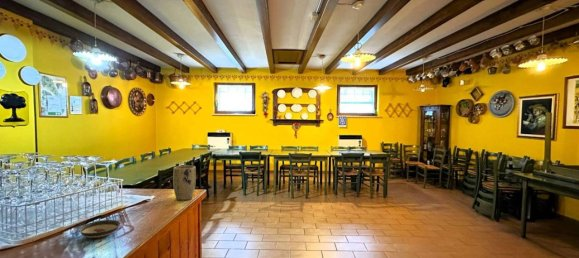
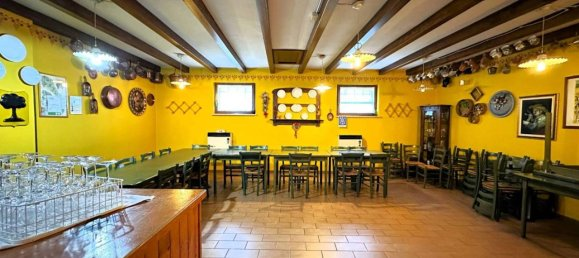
- plant pot [172,165,197,201]
- saucer [78,219,122,239]
